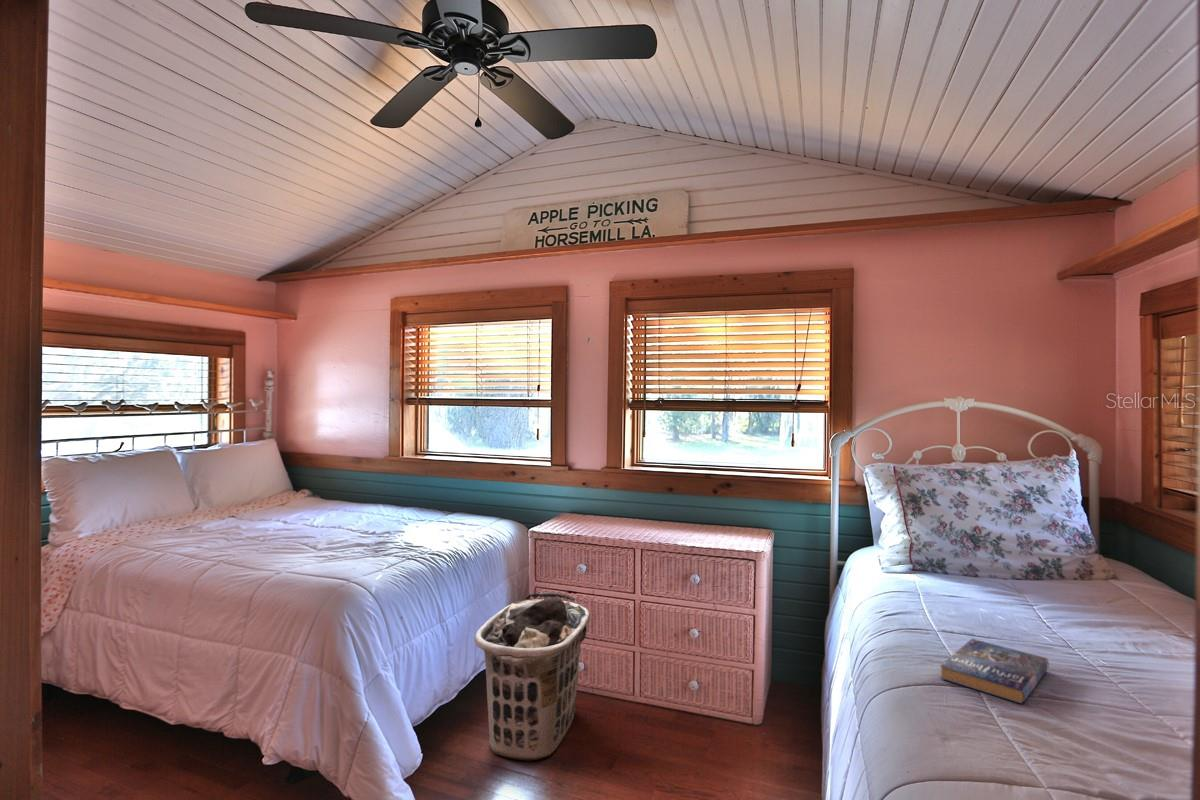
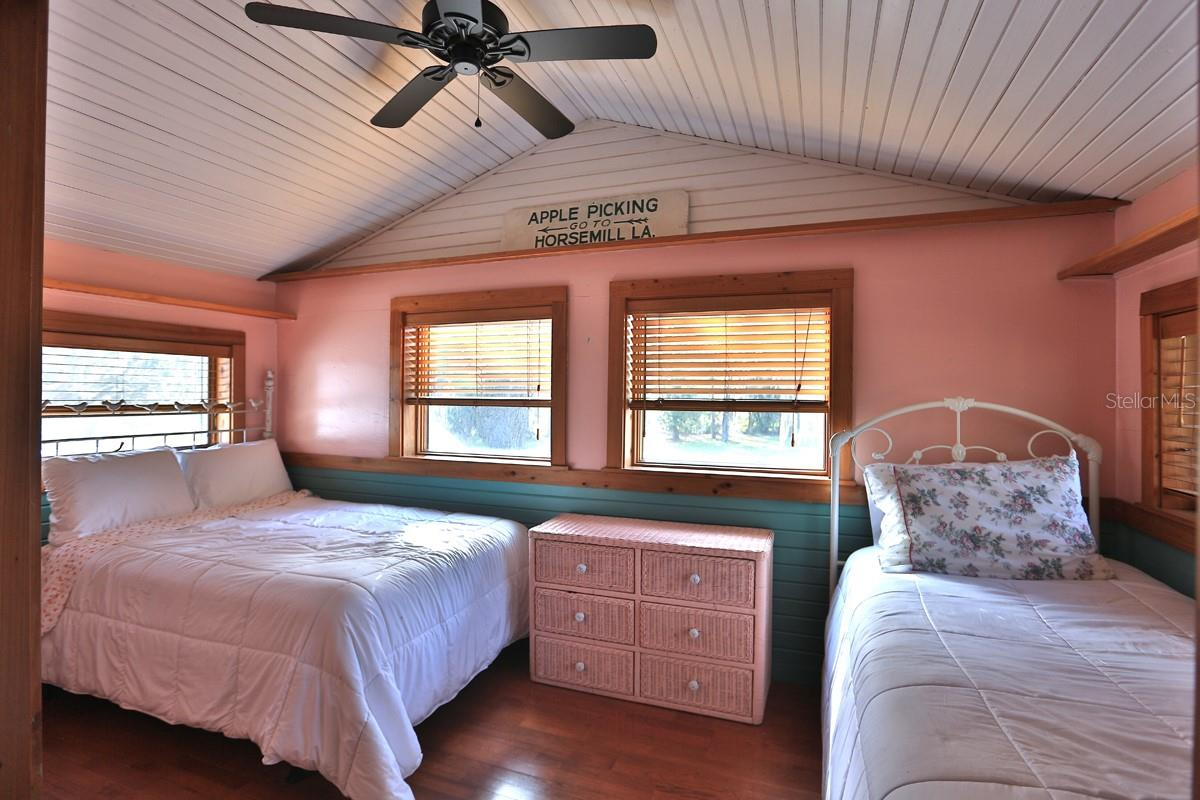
- clothes hamper [474,591,591,762]
- book [939,638,1050,705]
